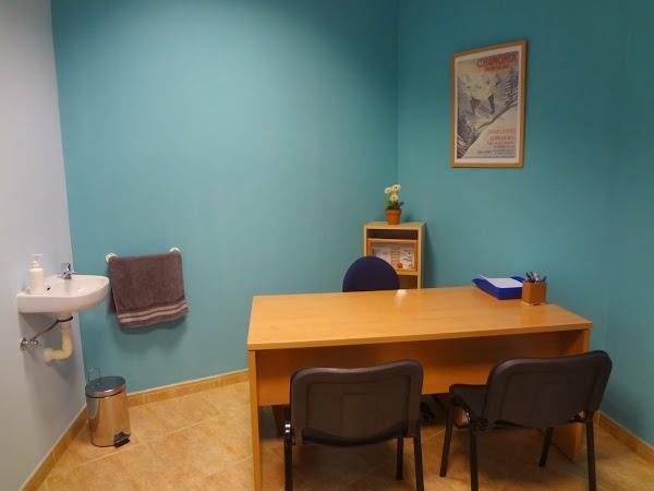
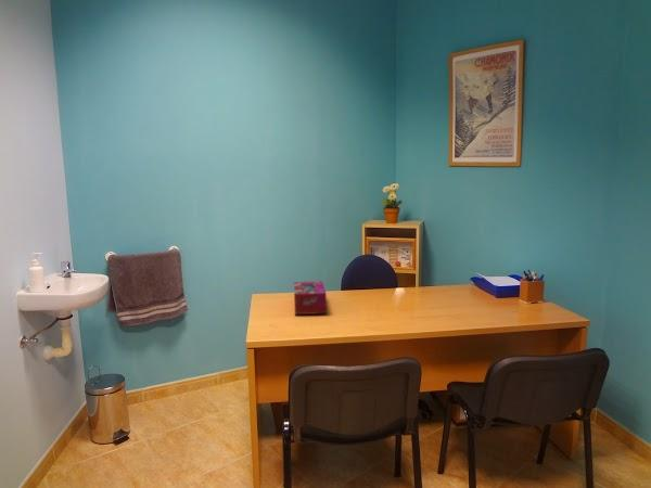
+ tissue box [293,280,328,316]
